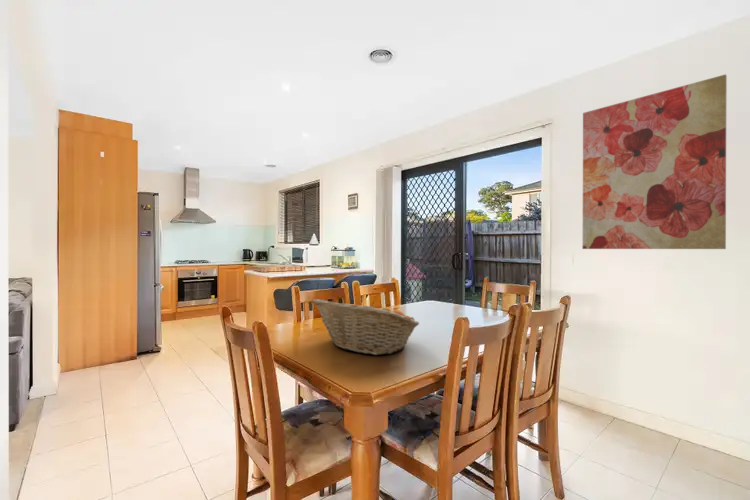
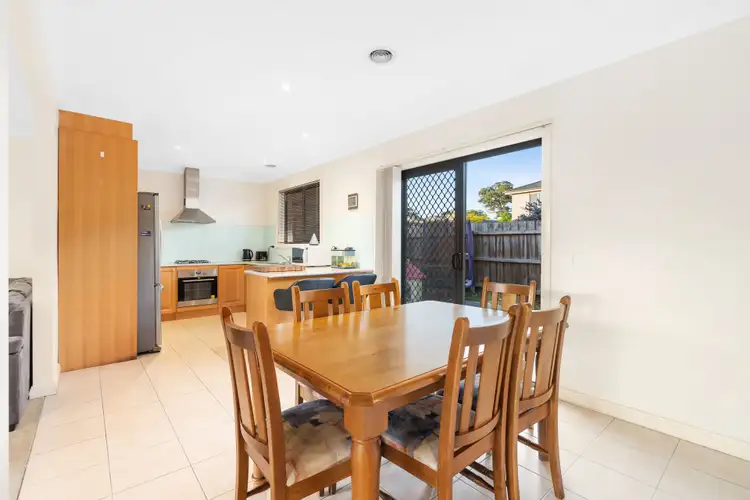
- wall art [581,73,728,250]
- fruit basket [312,298,420,356]
